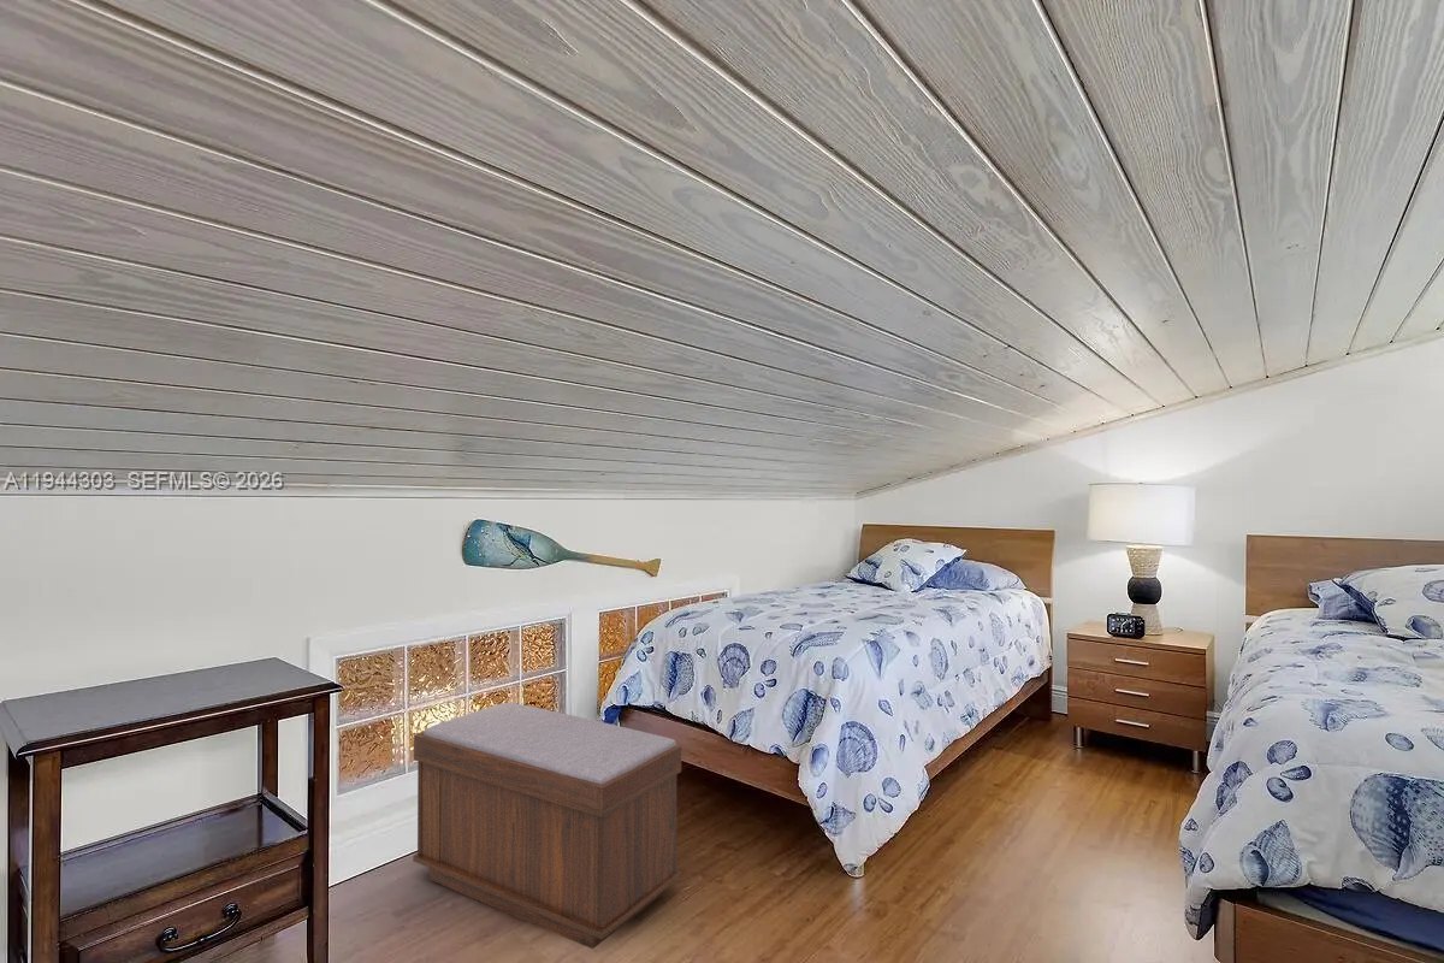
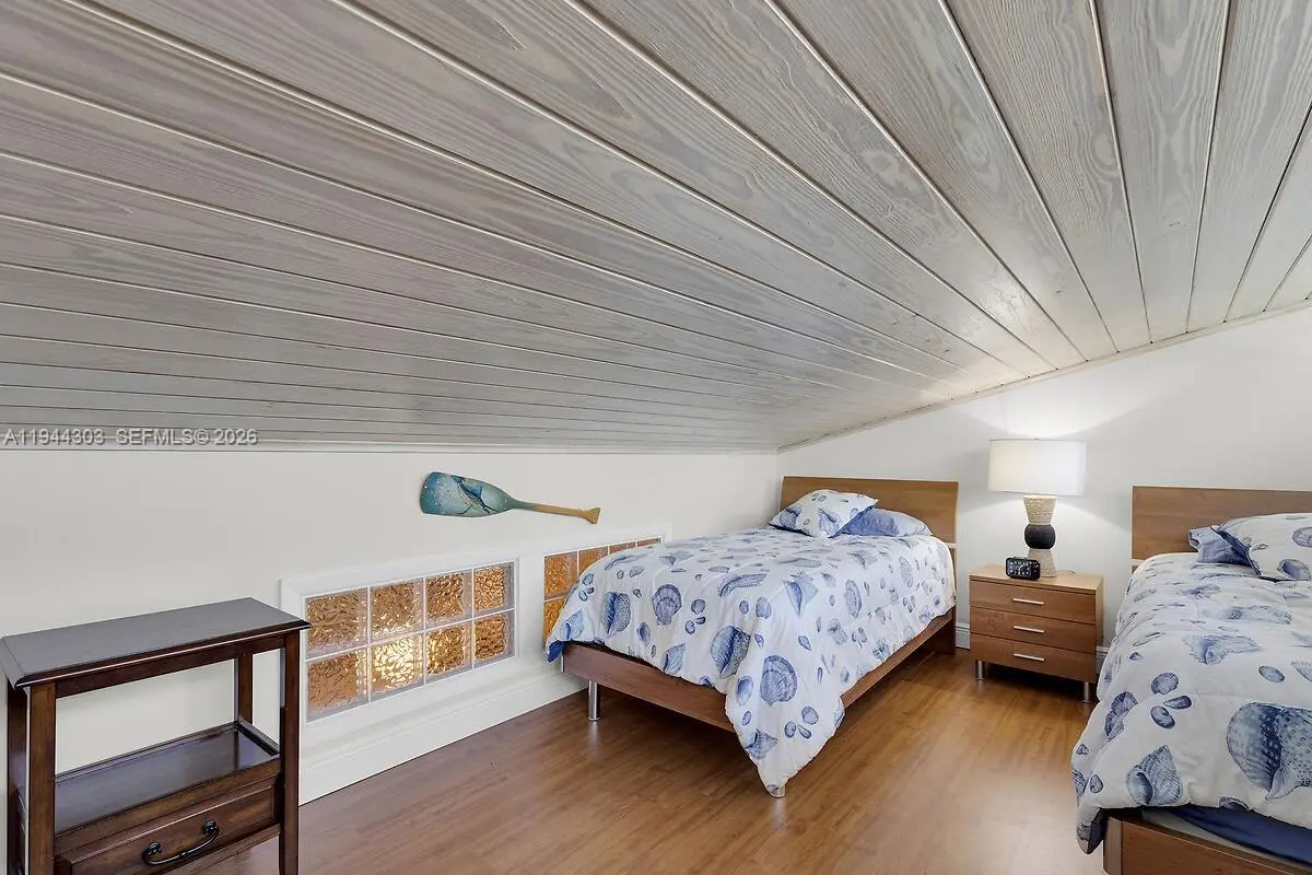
- bench [412,702,682,950]
